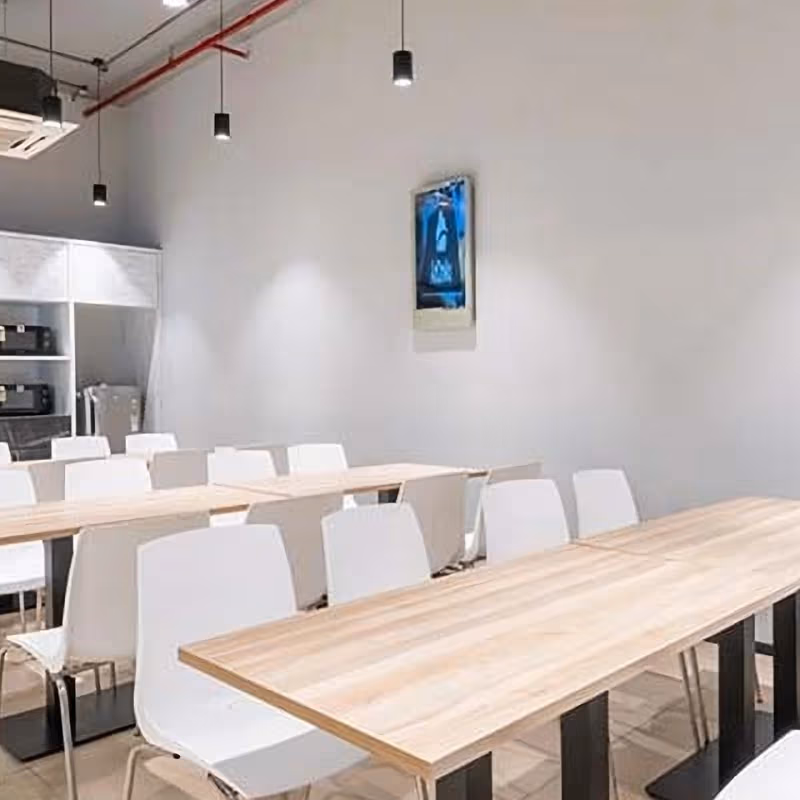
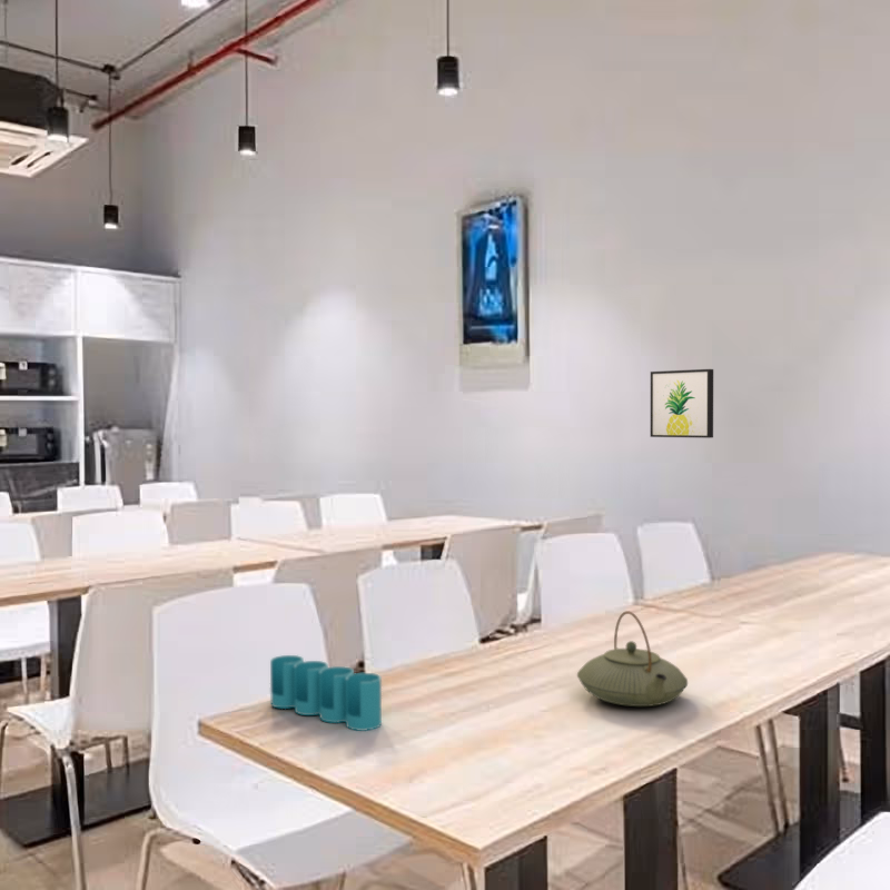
+ teapot [576,610,689,708]
+ wall art [650,368,714,439]
+ pen holder [269,654,383,732]
